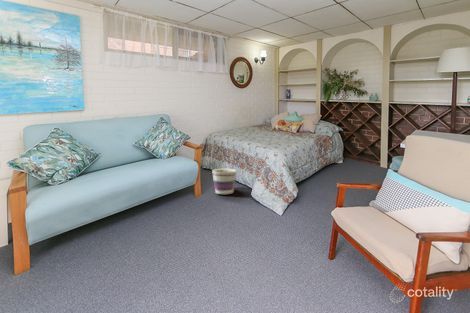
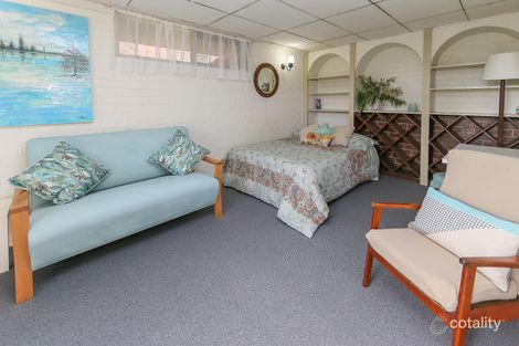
- basket [211,168,237,195]
